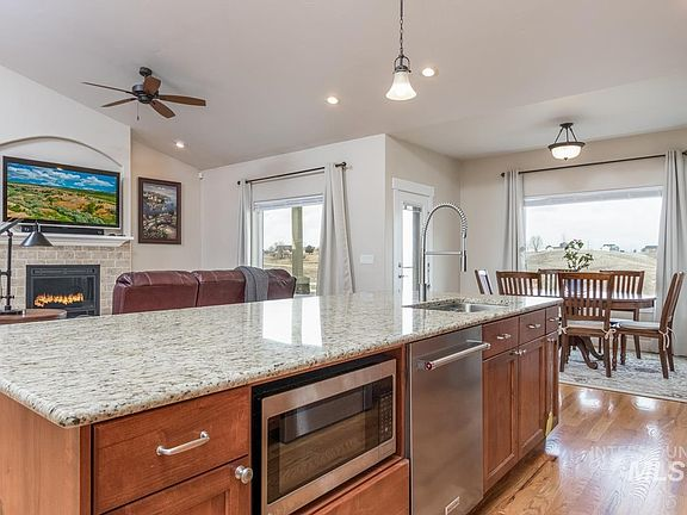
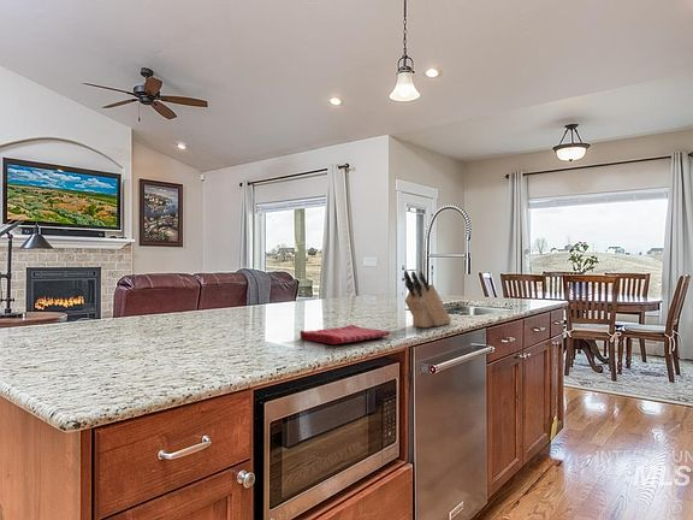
+ dish towel [298,324,391,345]
+ knife block [403,270,452,329]
